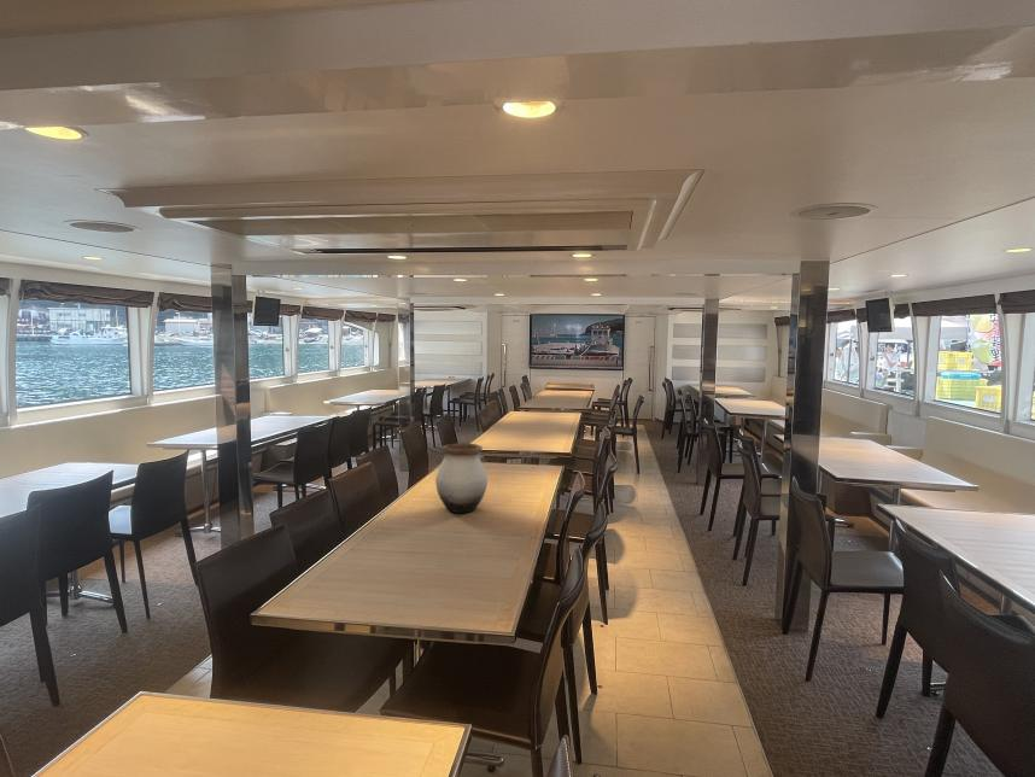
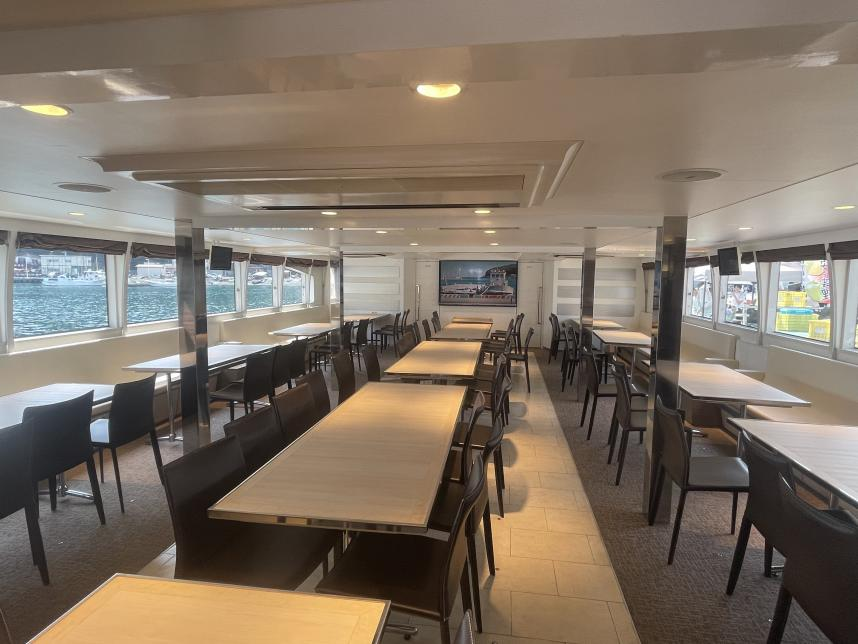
- vase [434,442,489,514]
